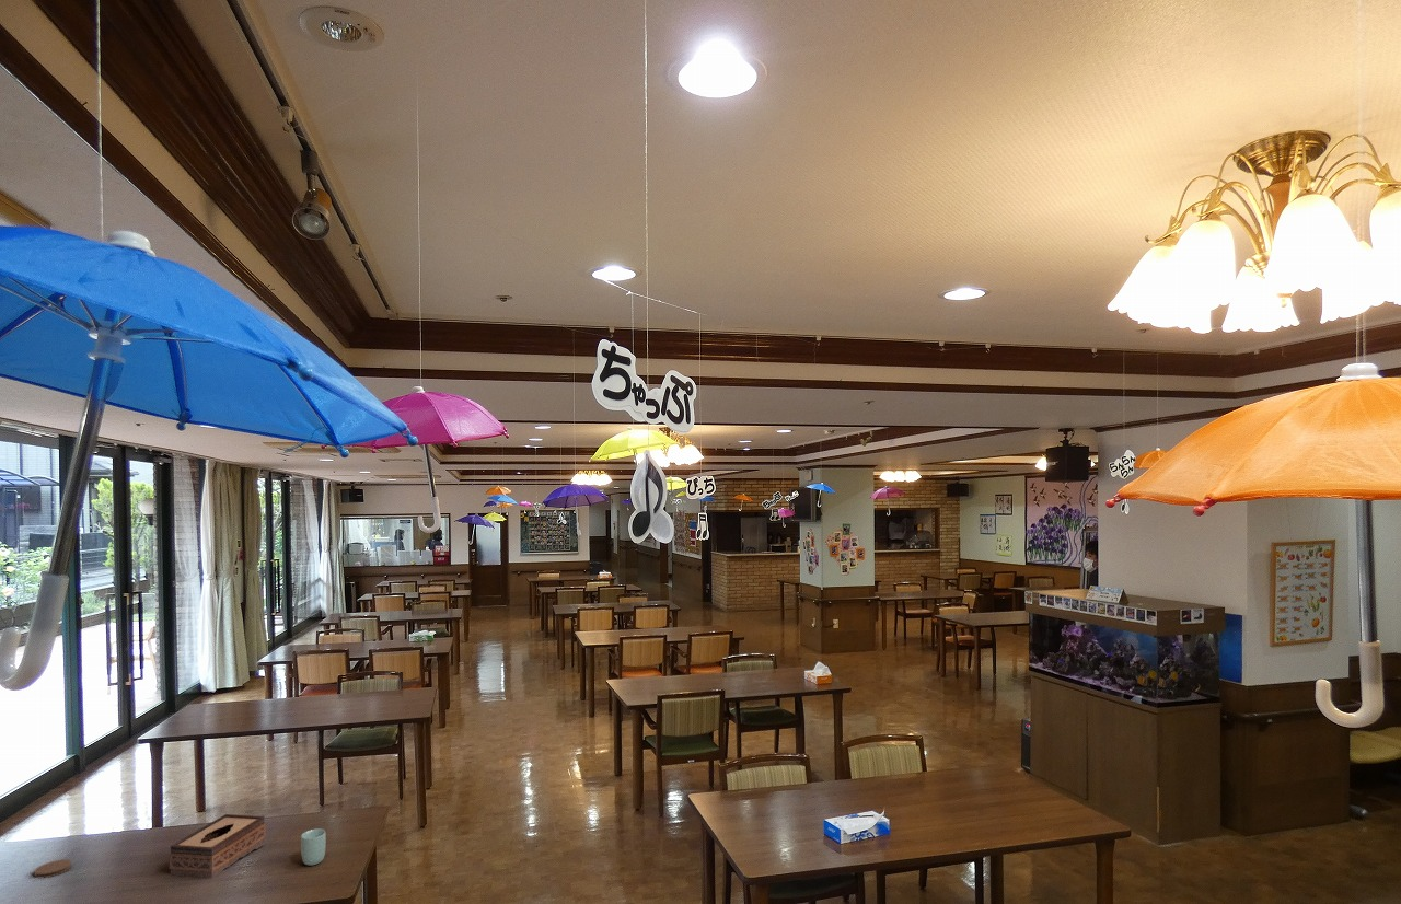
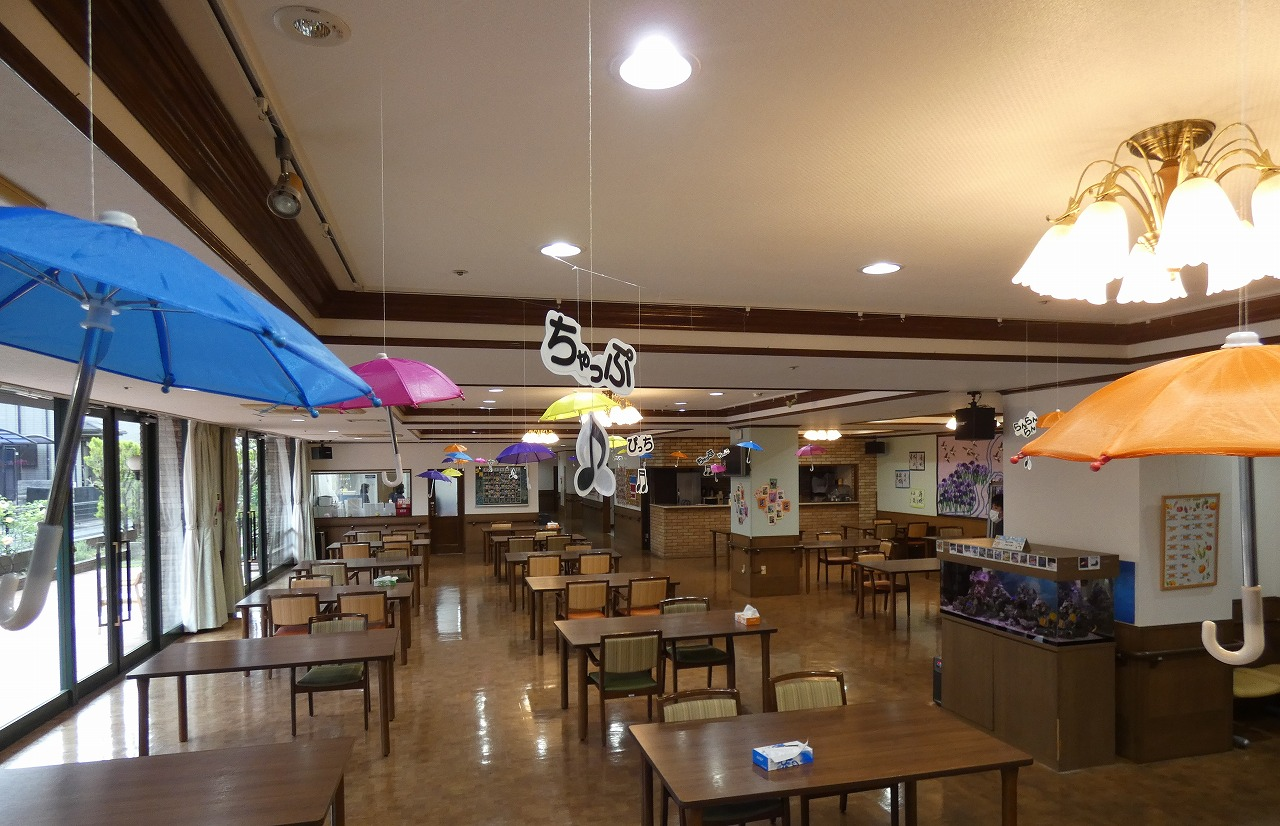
- tissue box [169,813,267,879]
- cup [300,827,327,867]
- coaster [33,858,72,879]
